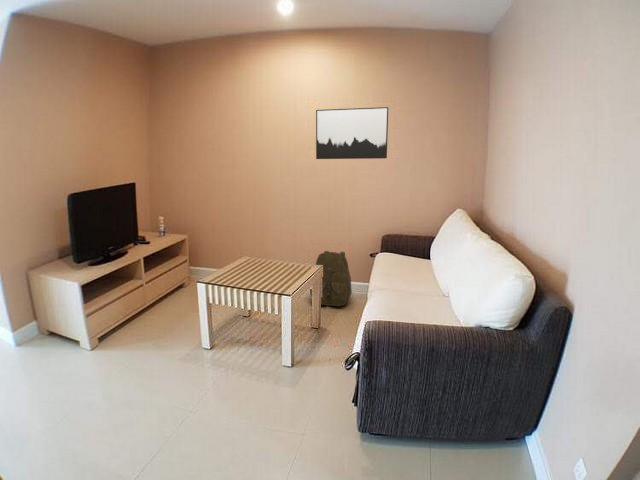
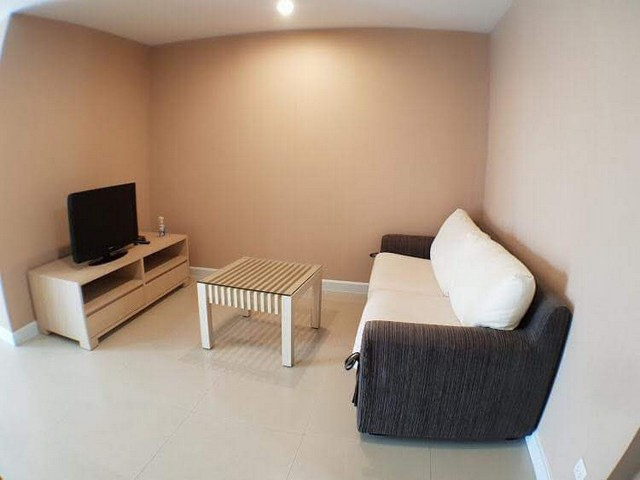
- wall art [315,106,389,160]
- backpack [309,250,353,307]
